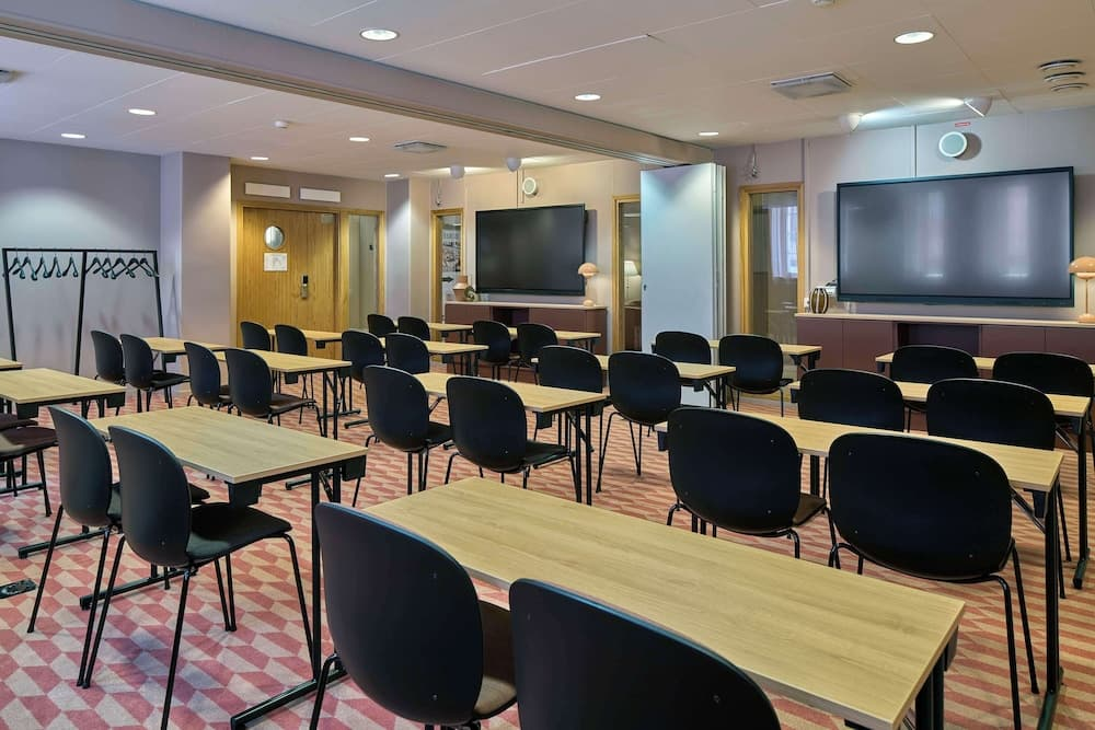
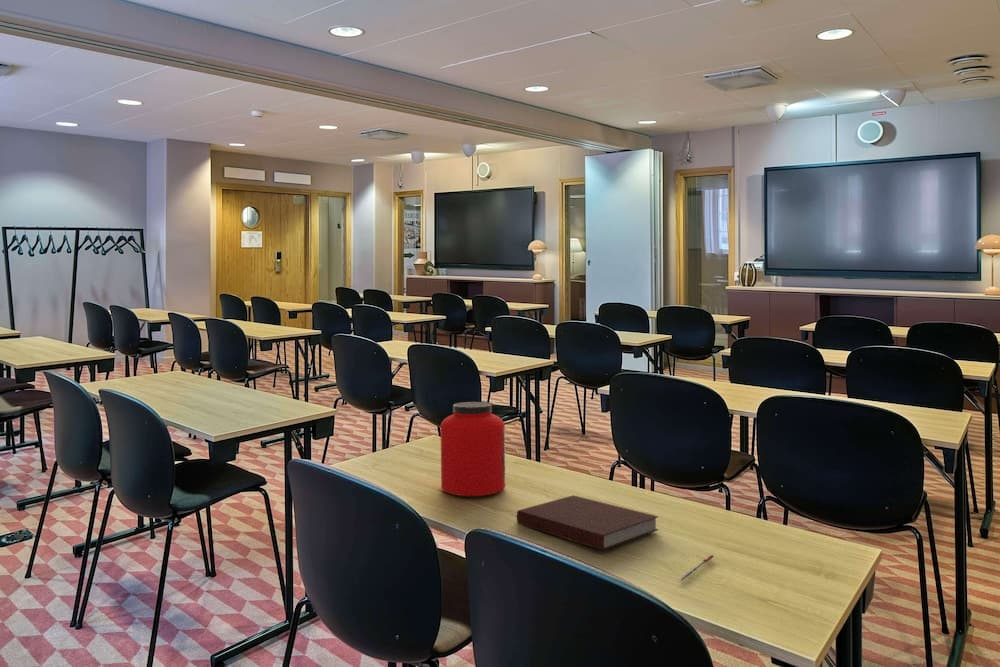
+ pen [678,553,714,582]
+ protein powder [439,401,506,497]
+ notebook [516,494,659,551]
